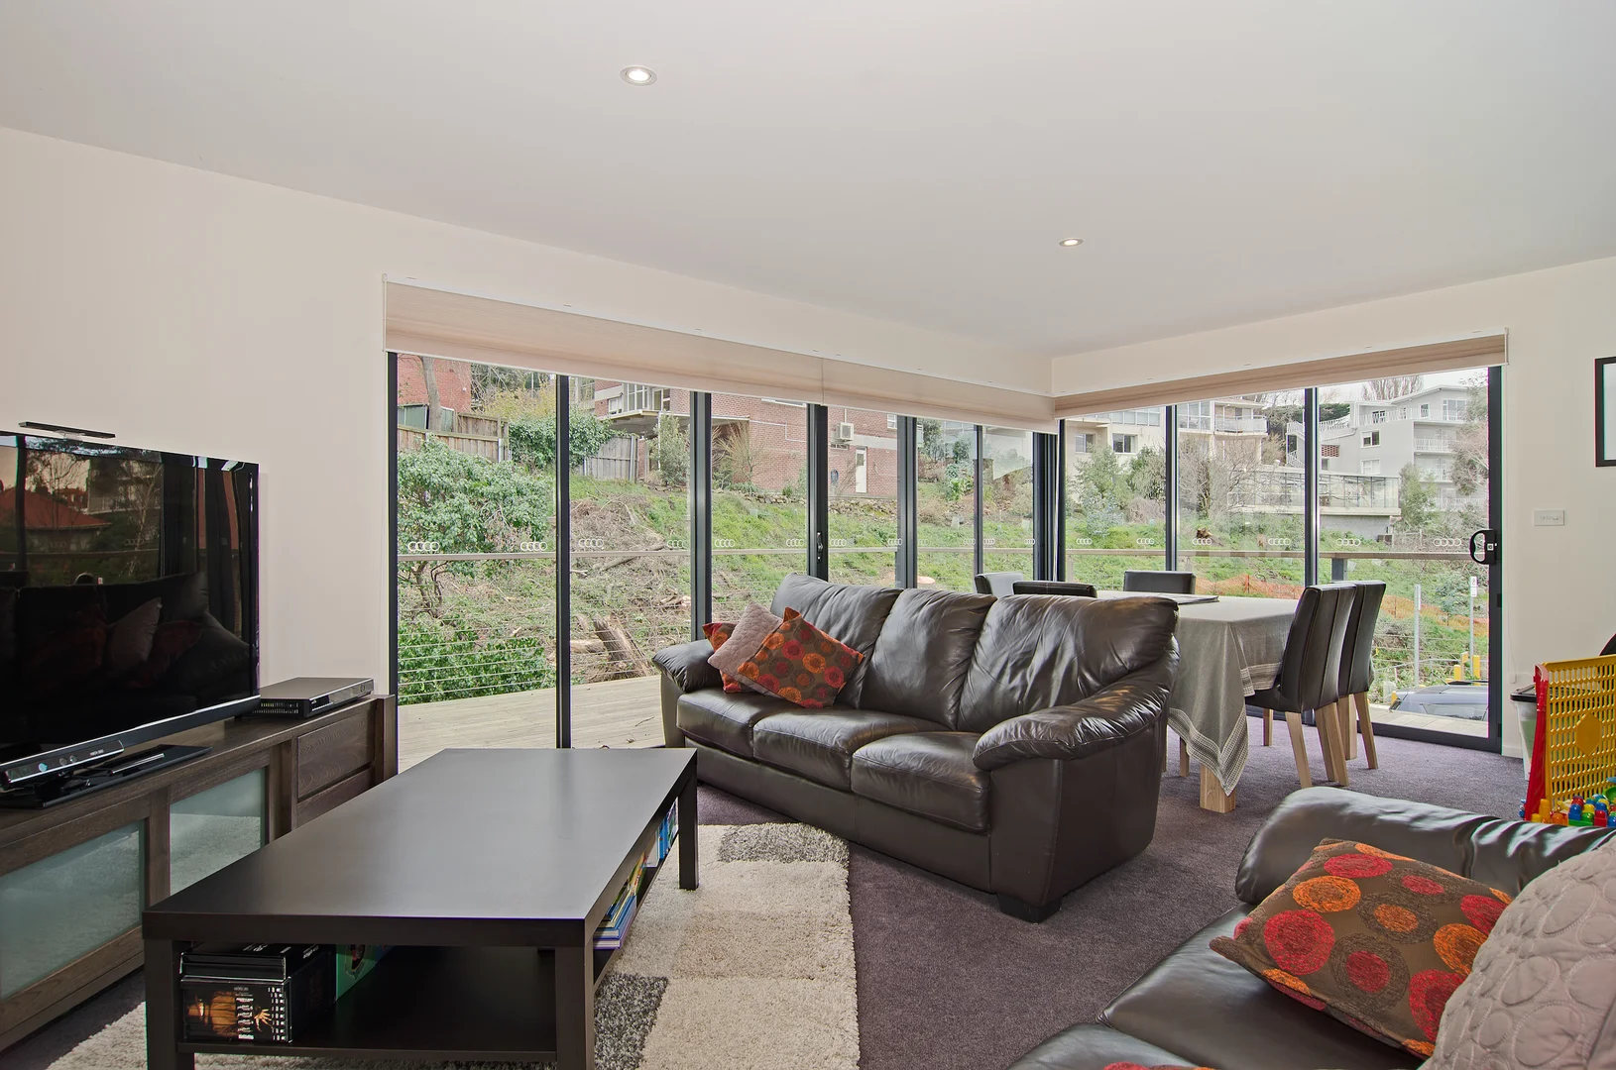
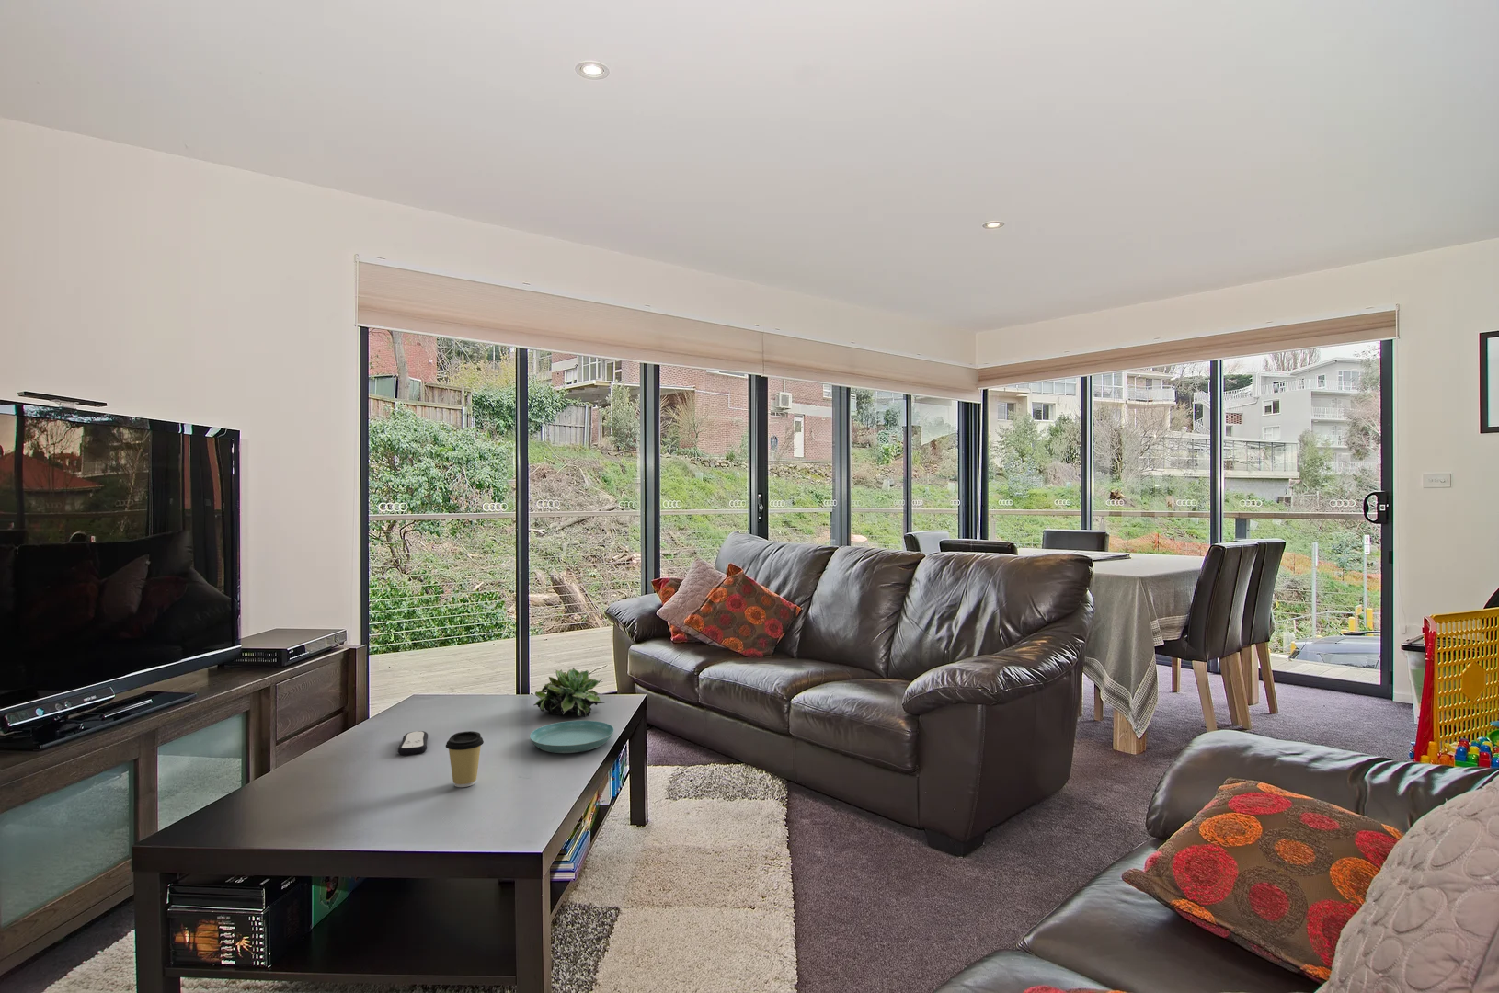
+ saucer [528,720,615,754]
+ succulent plant [533,666,606,718]
+ coffee cup [445,730,484,788]
+ remote control [398,730,429,756]
